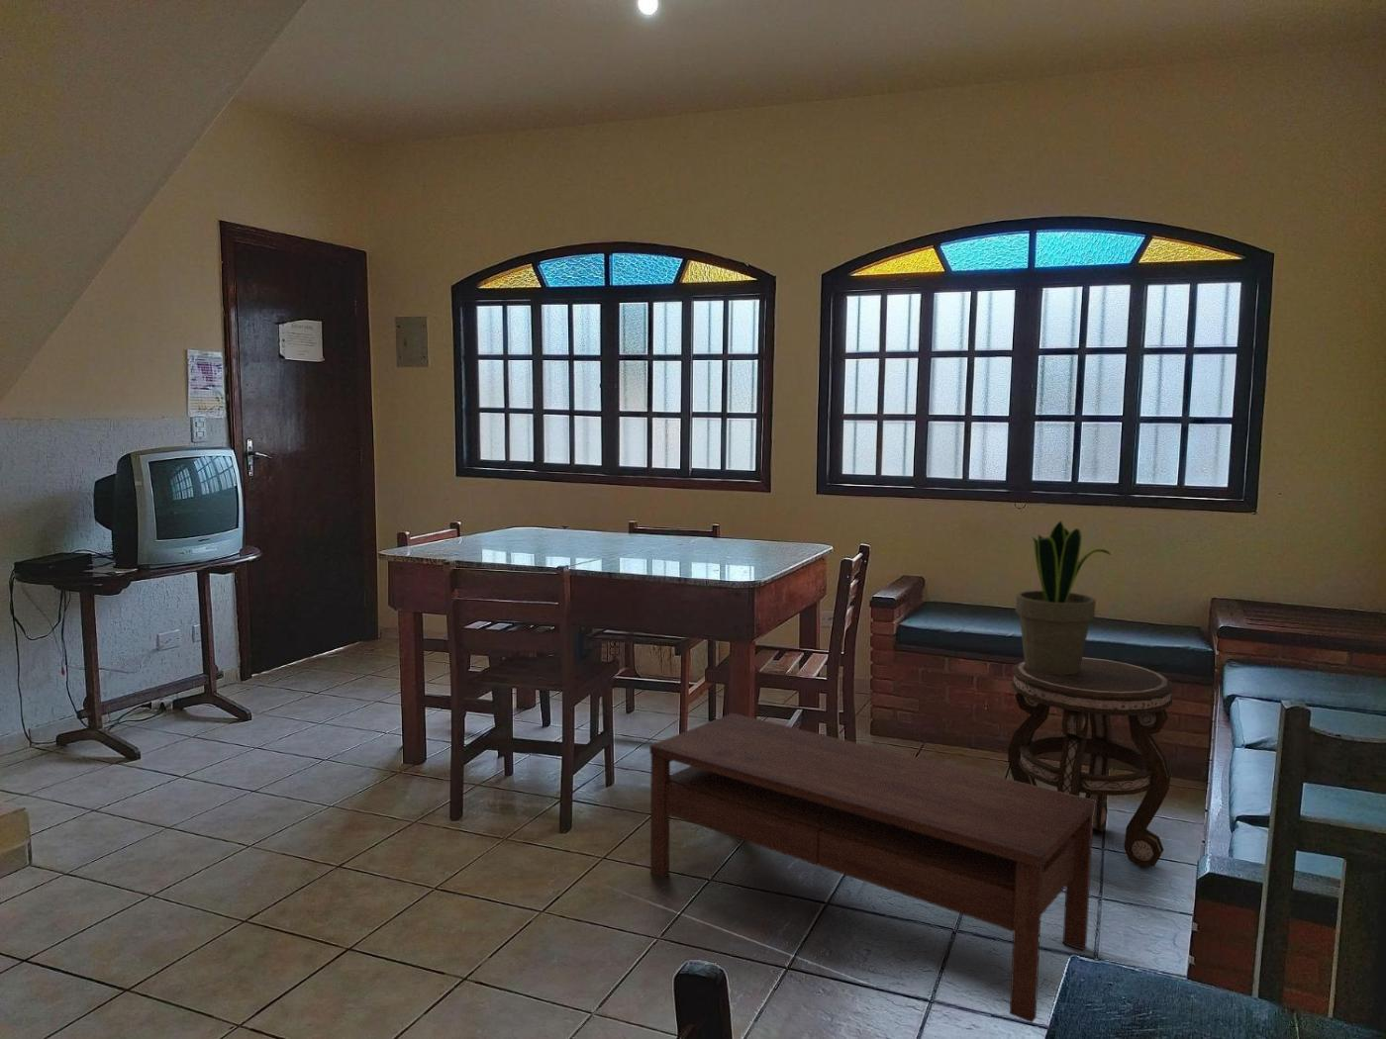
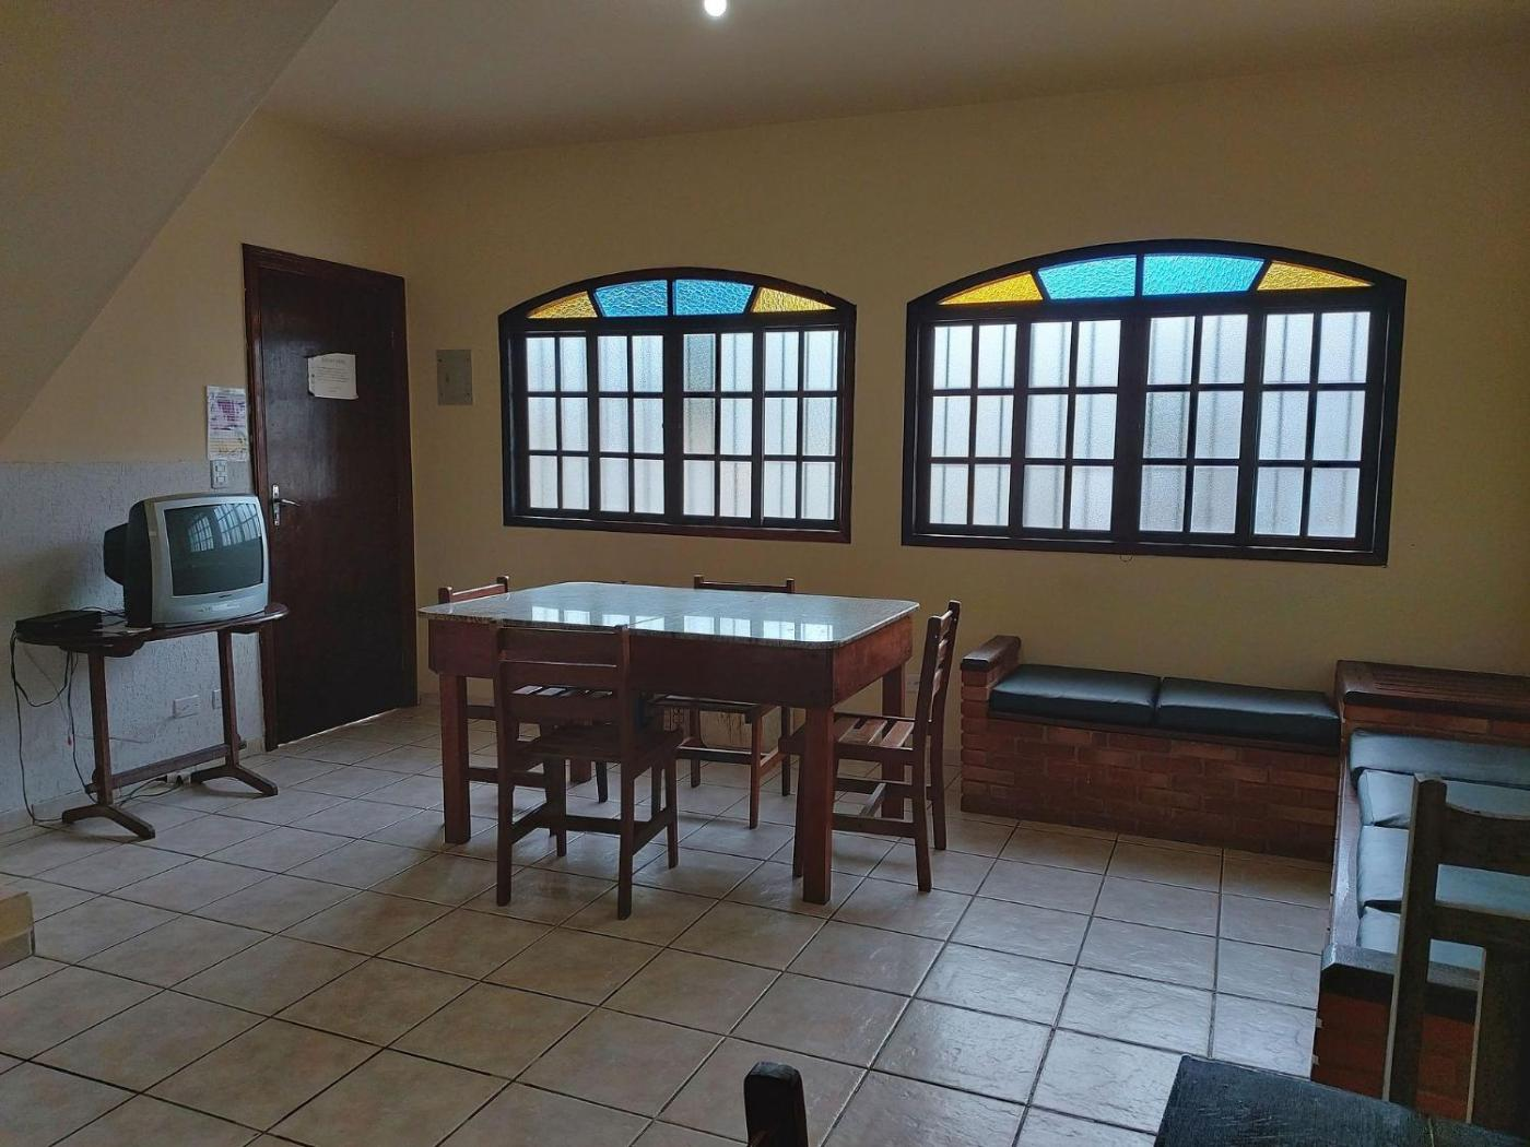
- potted plant [1015,520,1112,674]
- coffee table [648,713,1096,1024]
- side table [1007,656,1174,869]
